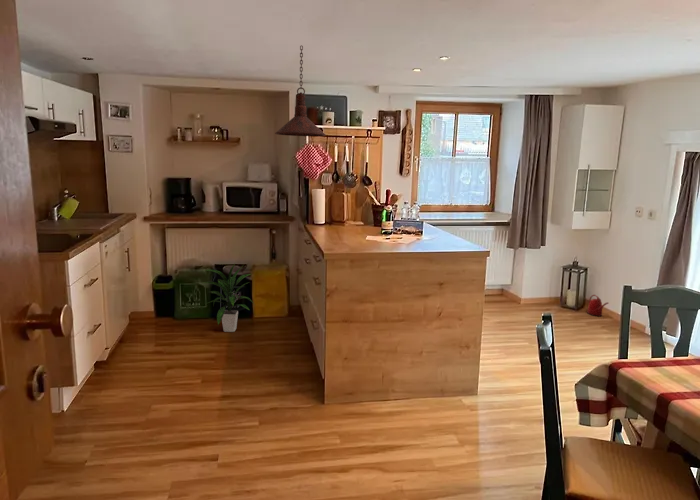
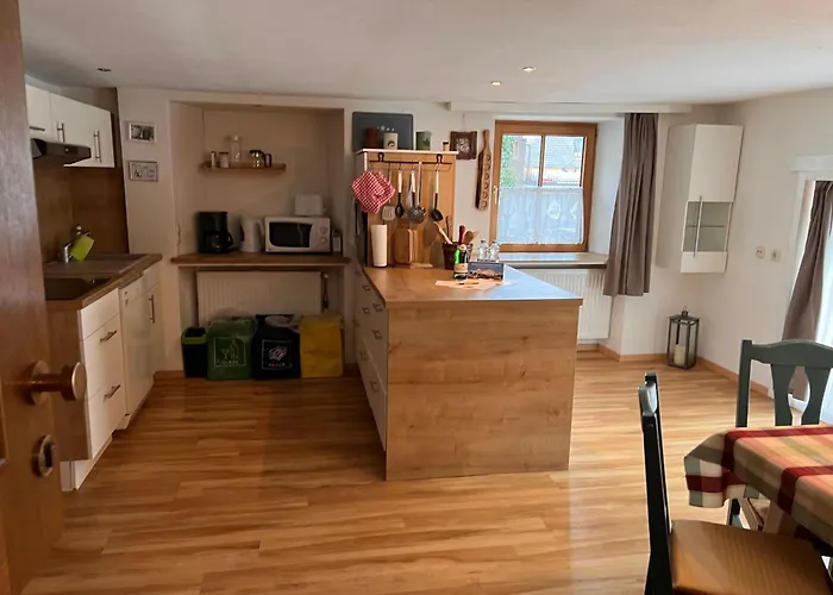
- watering can [586,294,610,317]
- pendant light [274,45,327,137]
- indoor plant [203,263,255,333]
